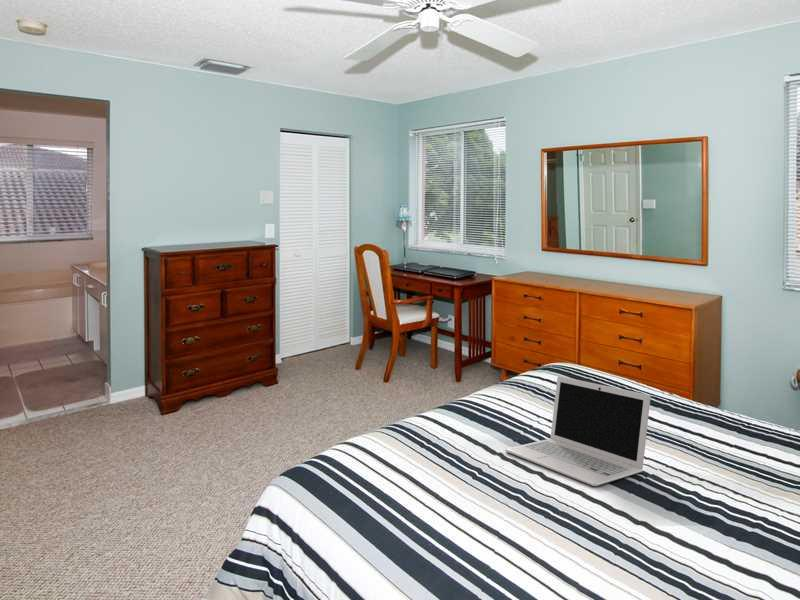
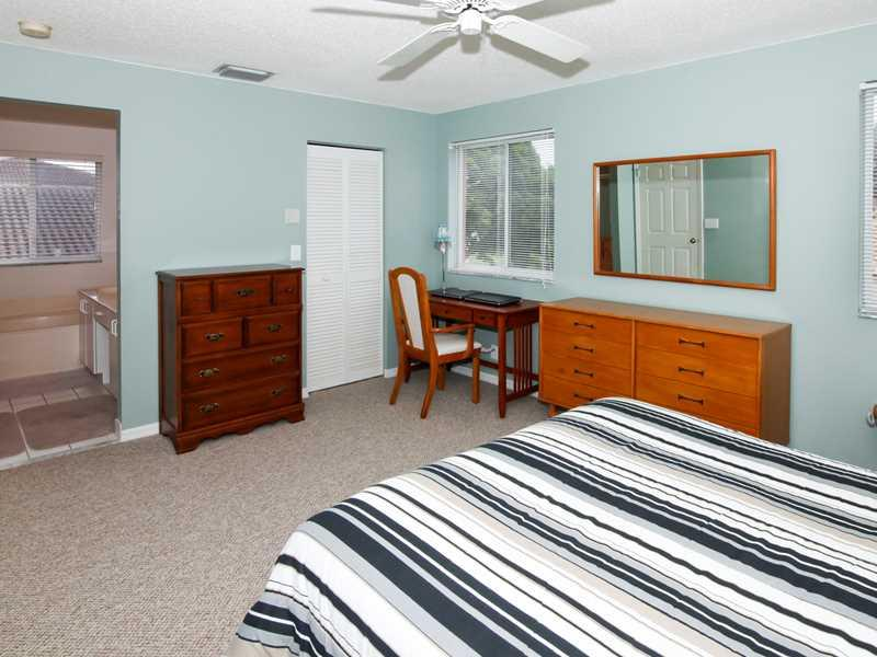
- laptop [504,375,652,487]
